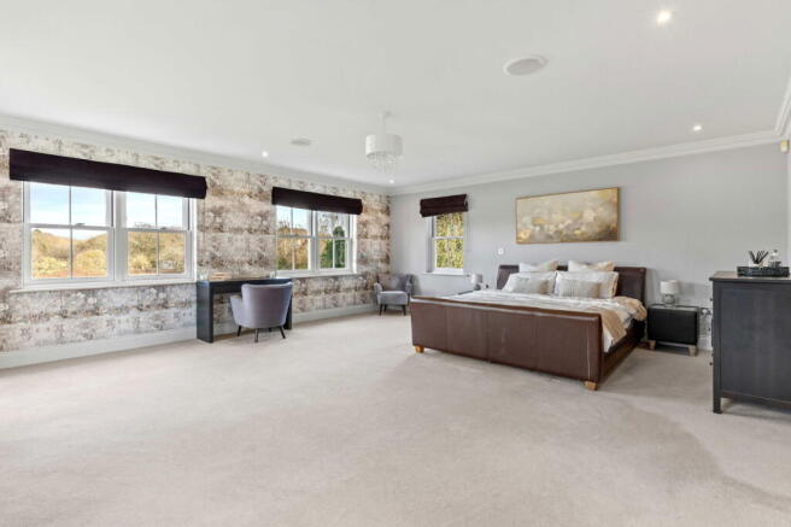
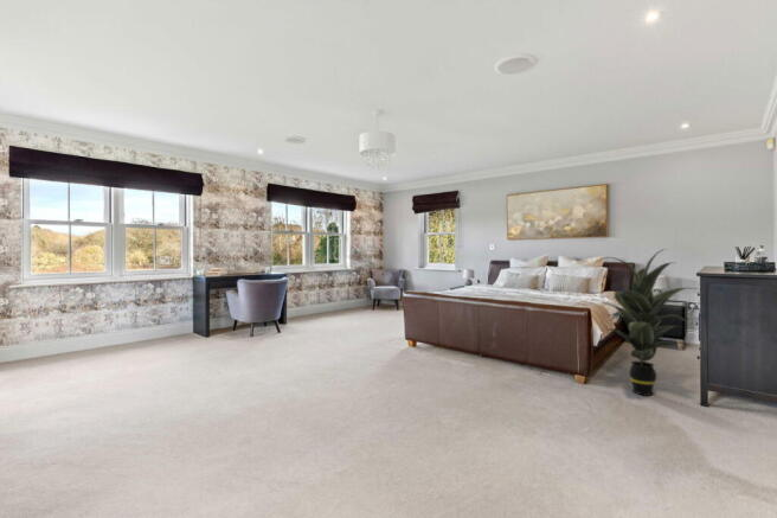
+ indoor plant [599,248,699,397]
